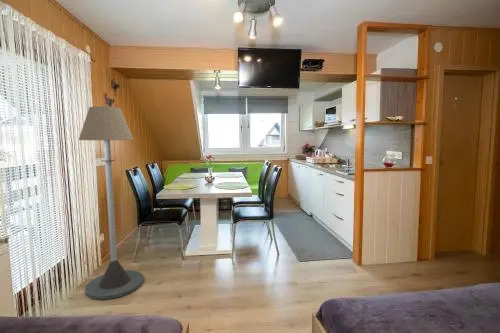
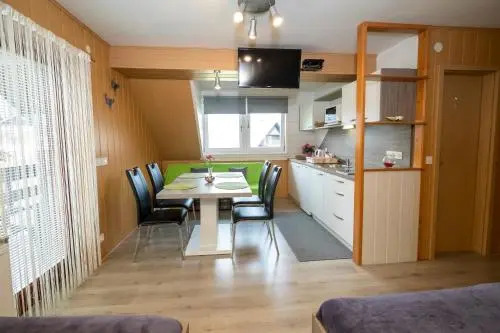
- floor lamp [78,105,145,301]
